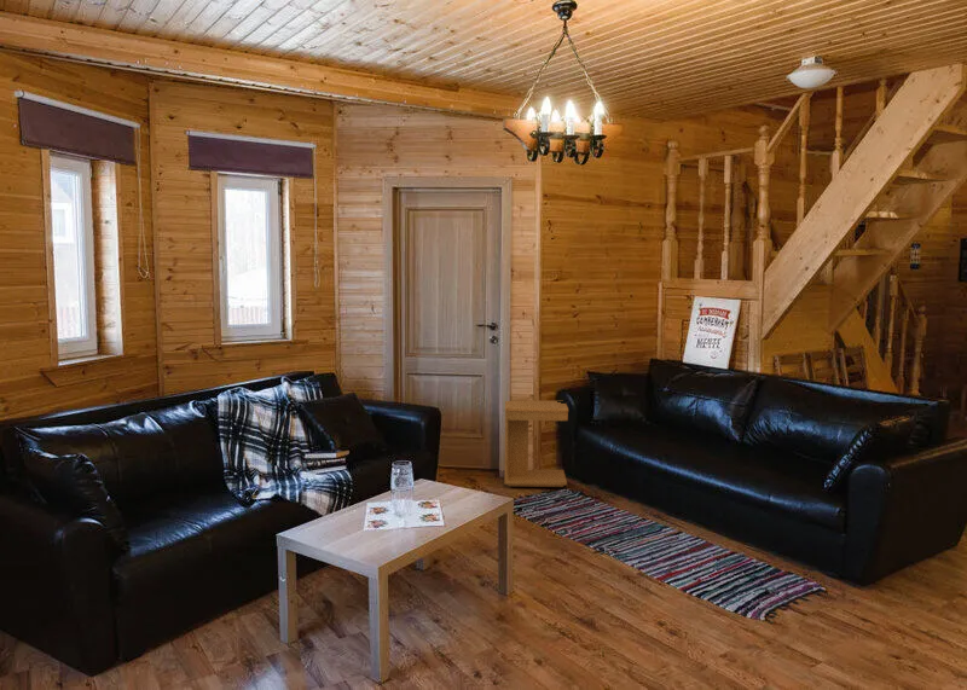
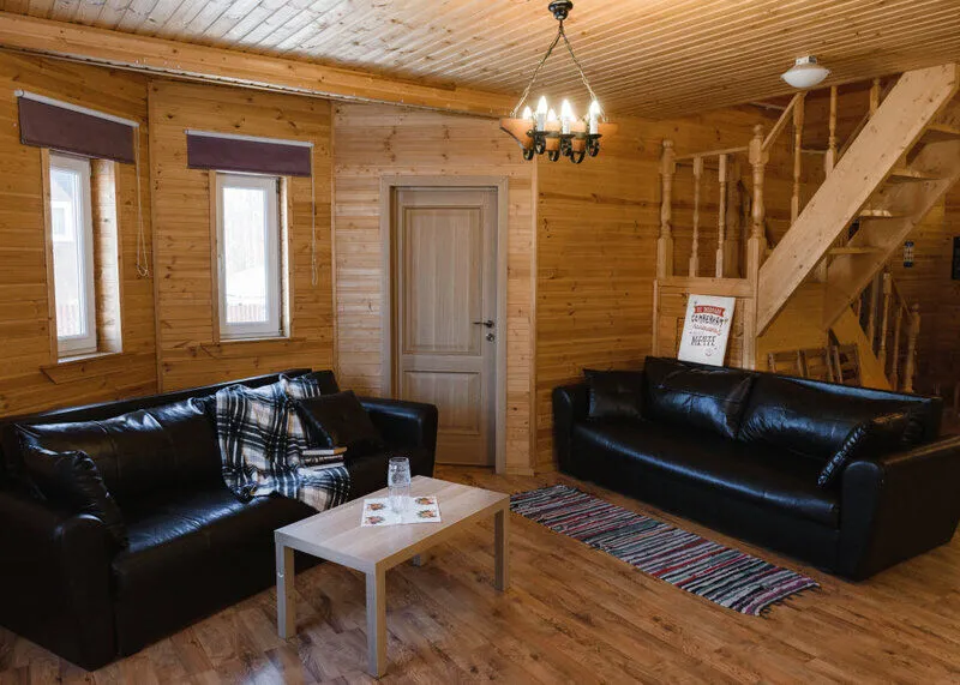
- side table [503,400,569,488]
